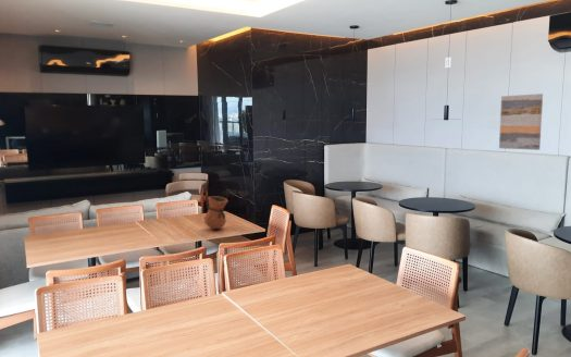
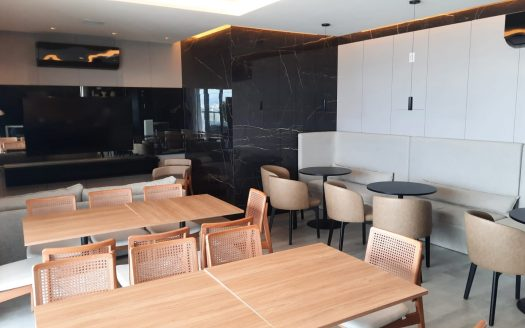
- wall art [498,93,544,151]
- vase [203,195,229,230]
